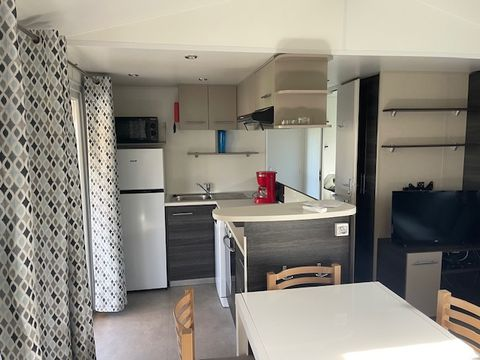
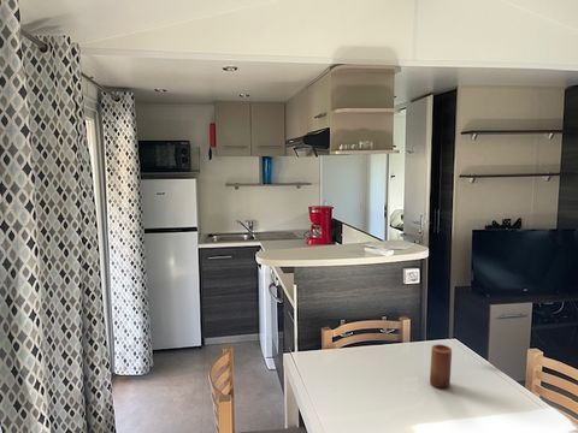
+ candle [429,343,453,390]
